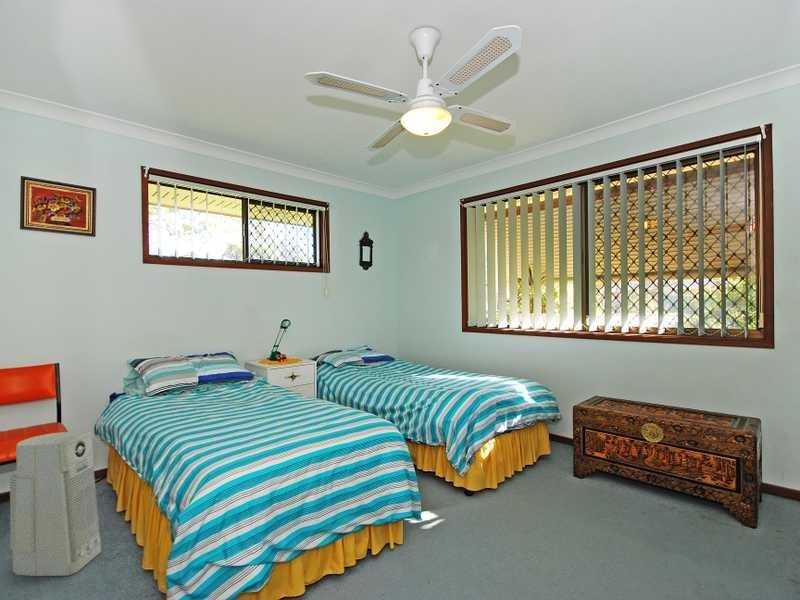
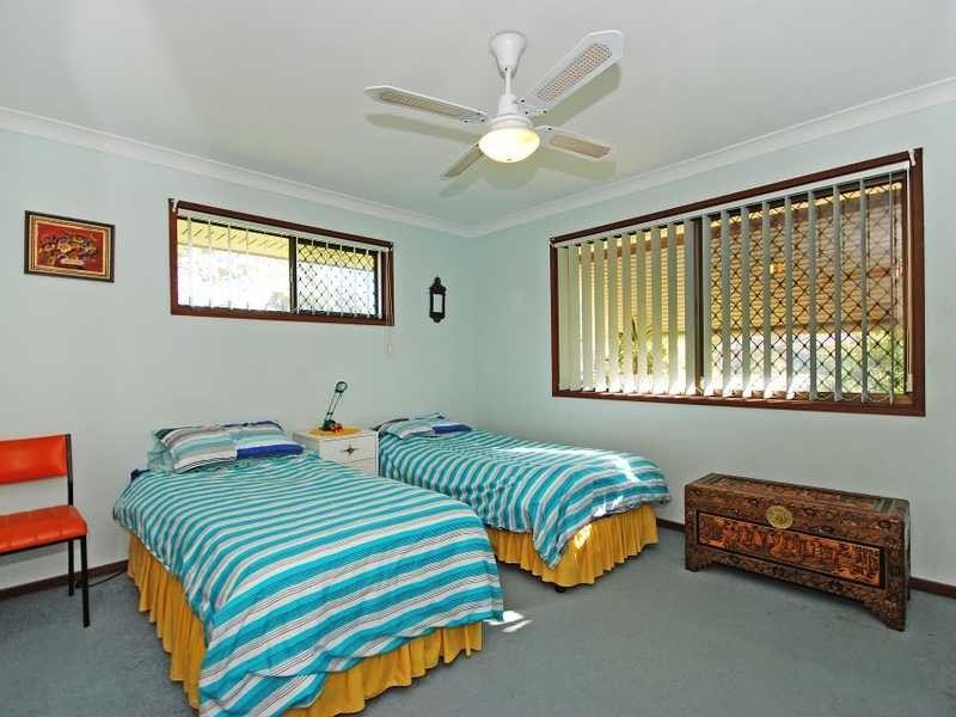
- air purifier [9,429,102,577]
